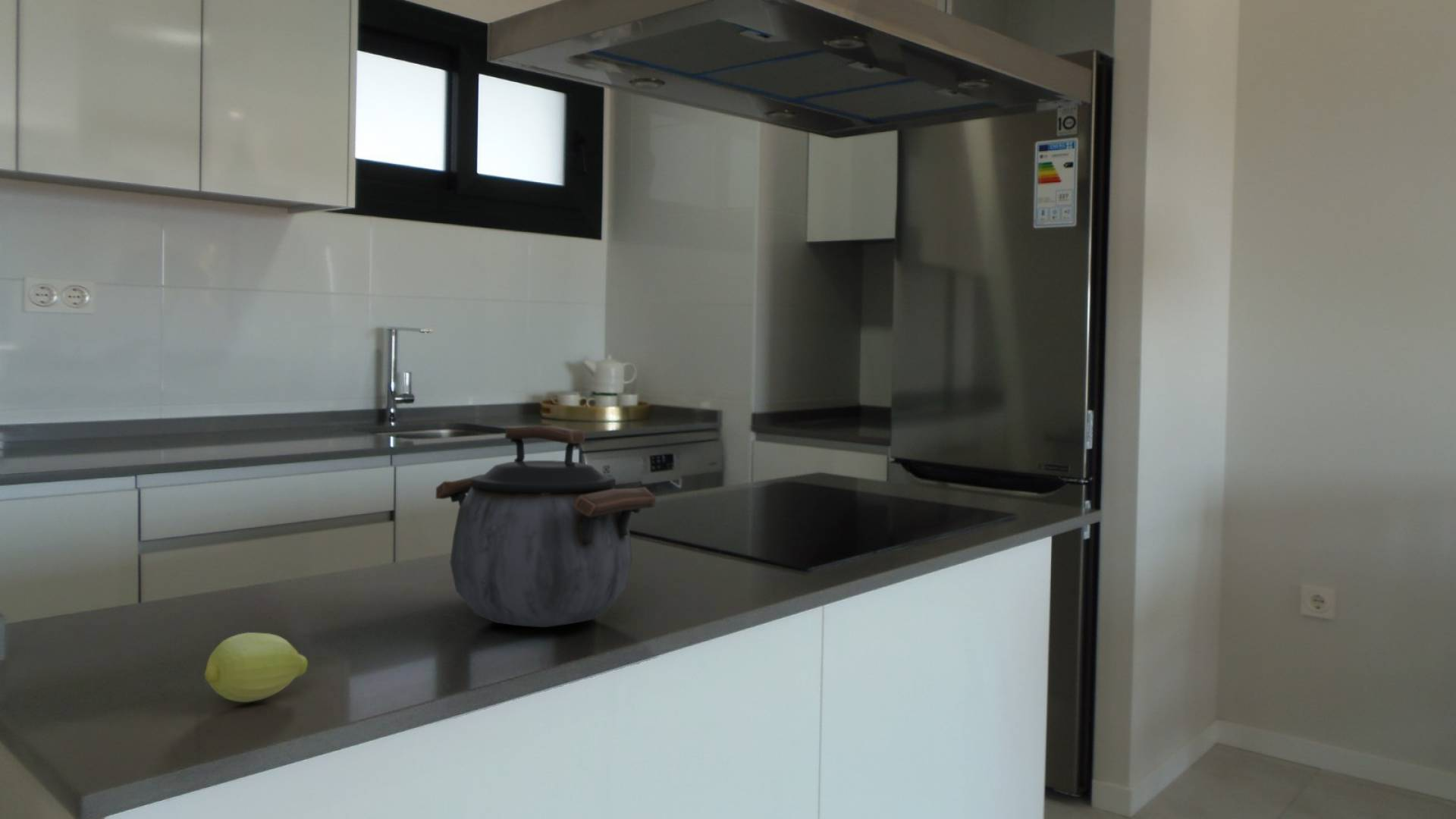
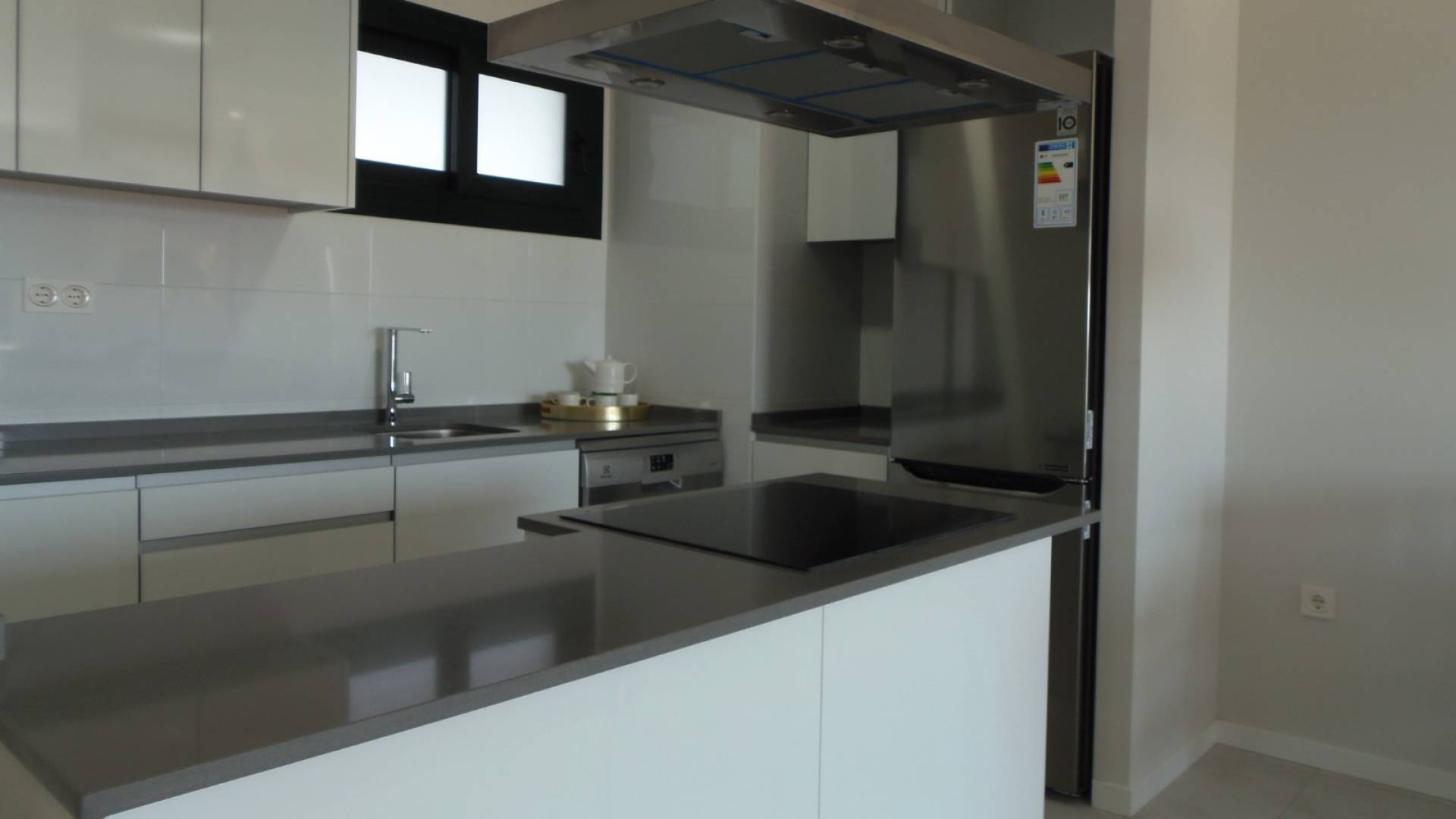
- fruit [203,632,309,703]
- kettle [435,425,657,628]
